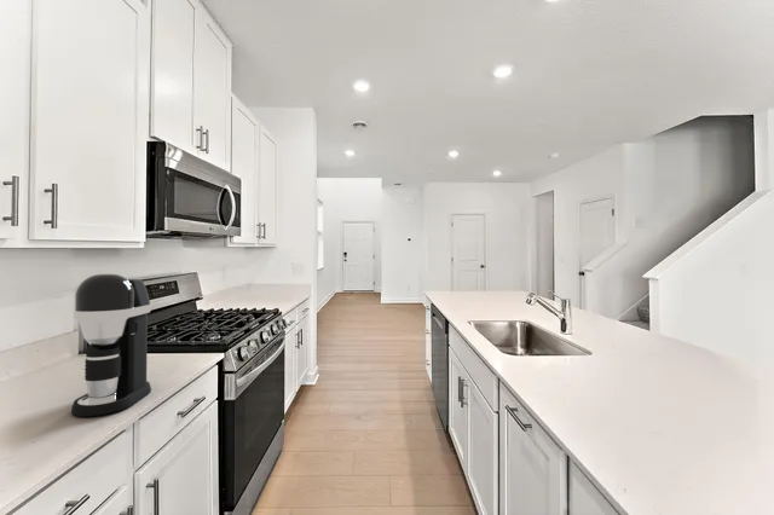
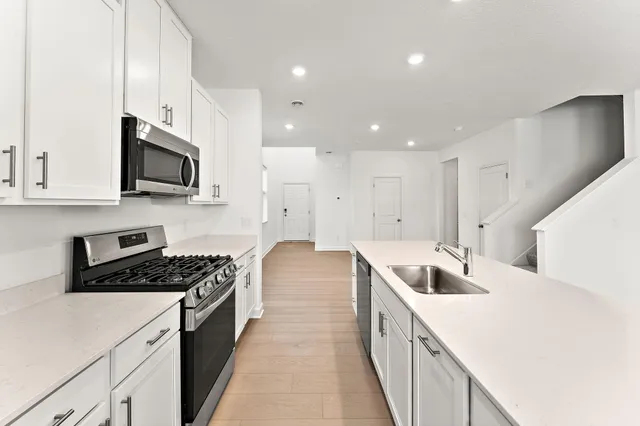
- coffee maker [70,273,152,417]
